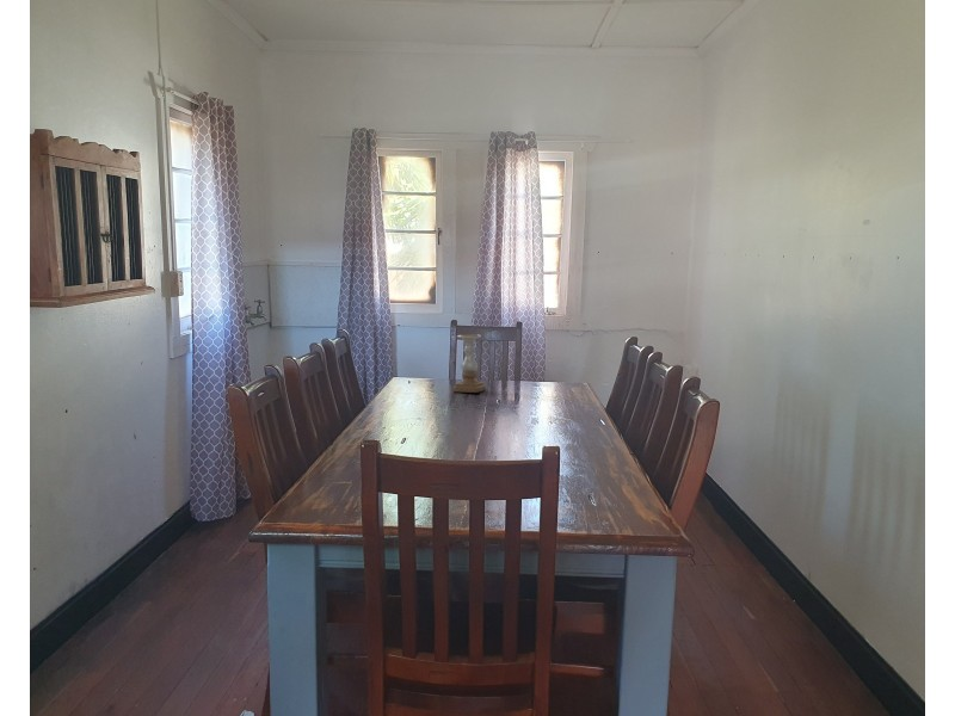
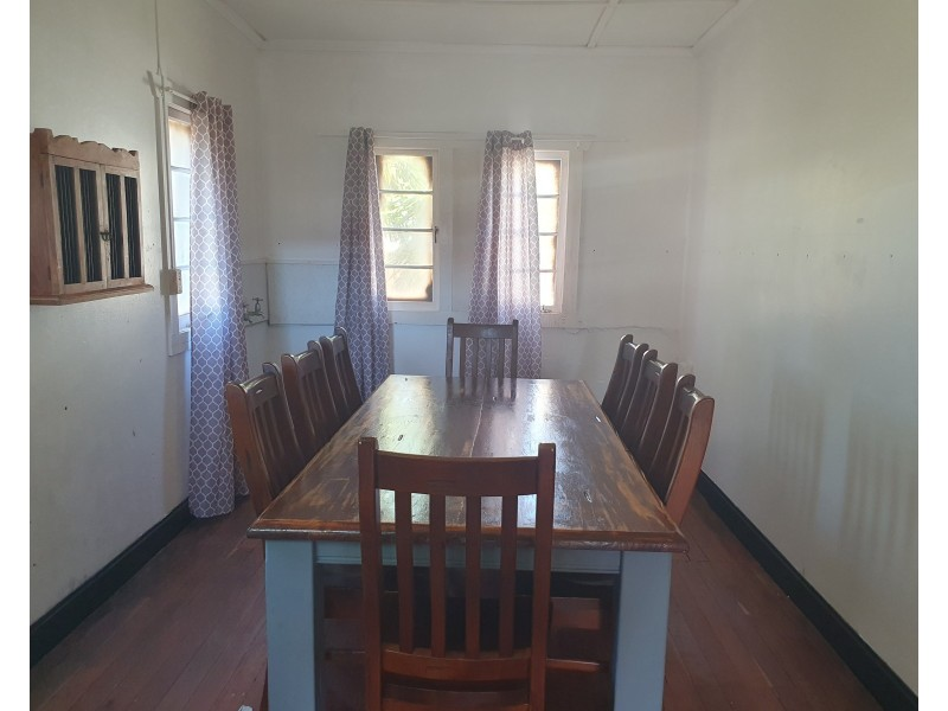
- candle holder [452,334,487,394]
